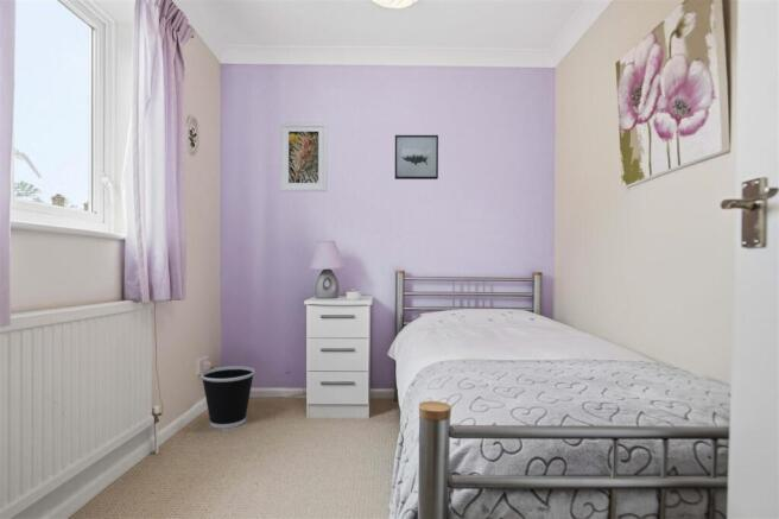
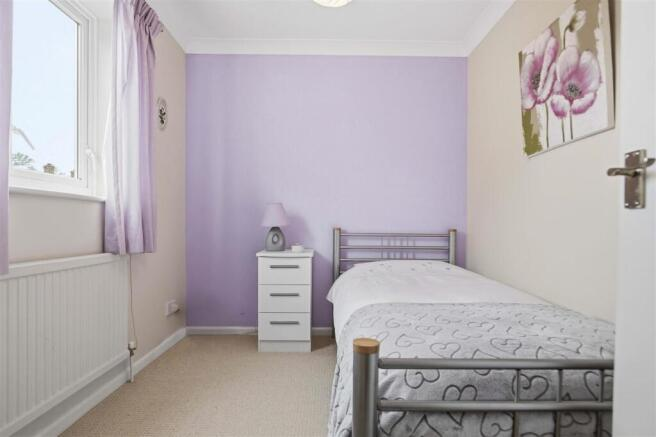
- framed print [279,122,329,192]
- wastebasket [200,365,256,430]
- wall art [394,134,439,181]
